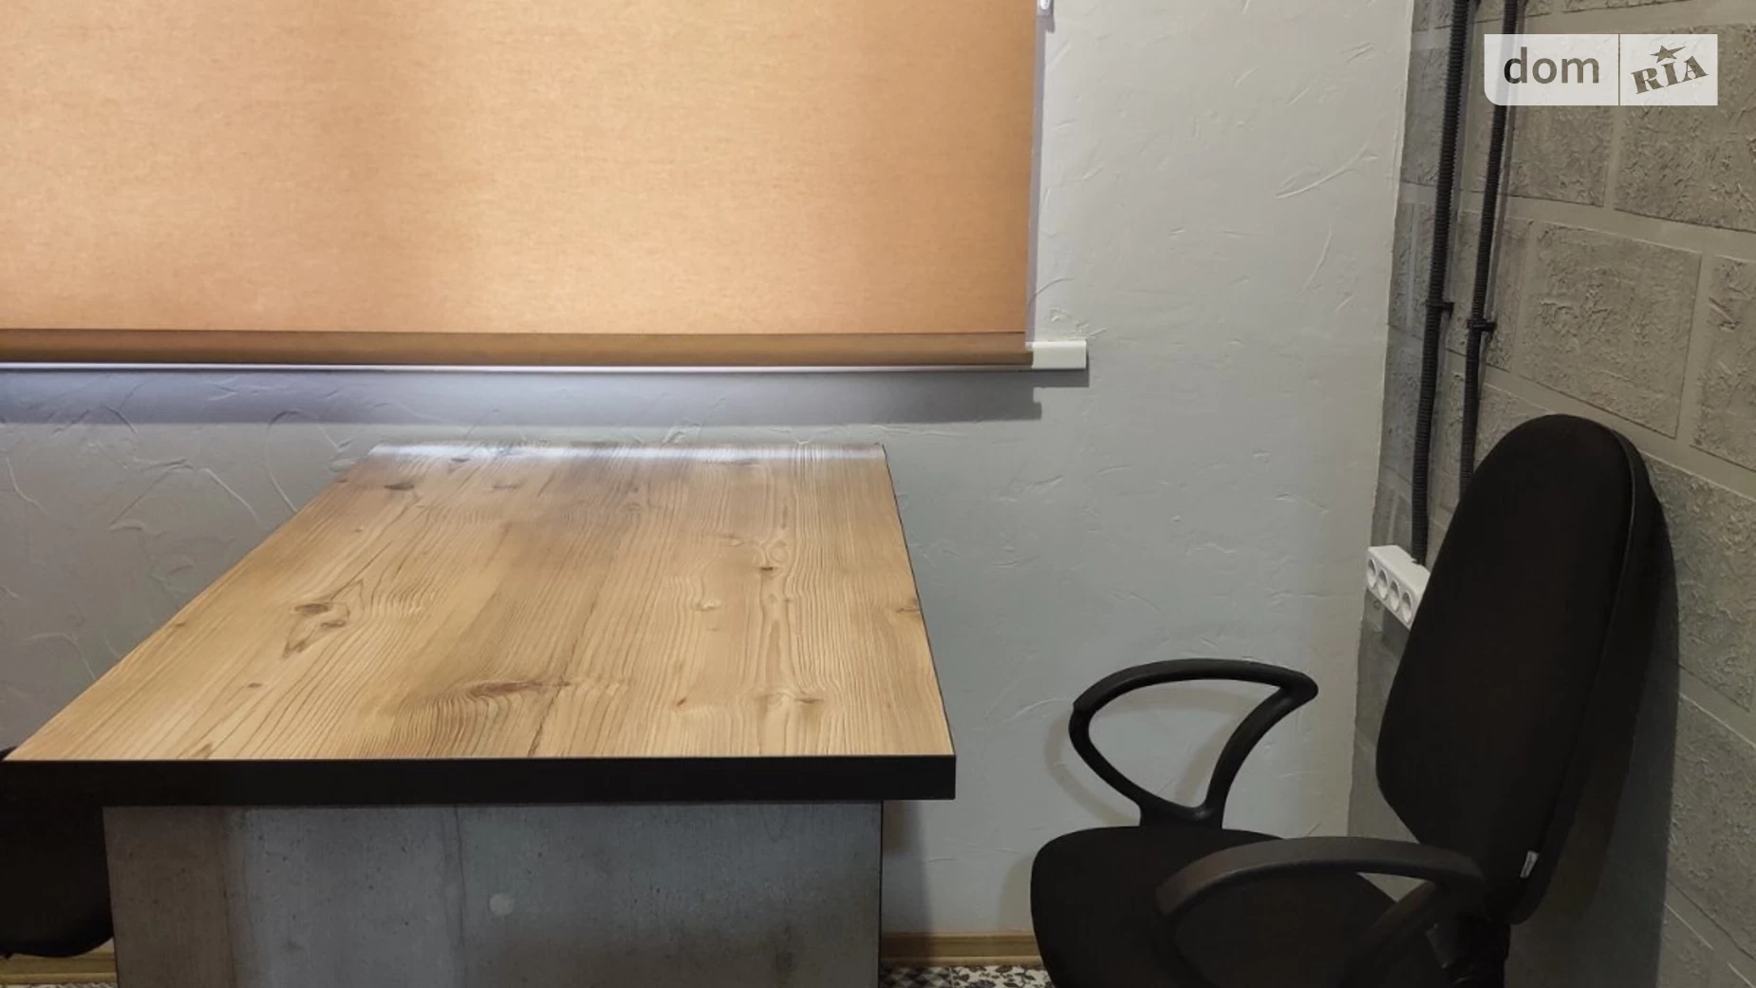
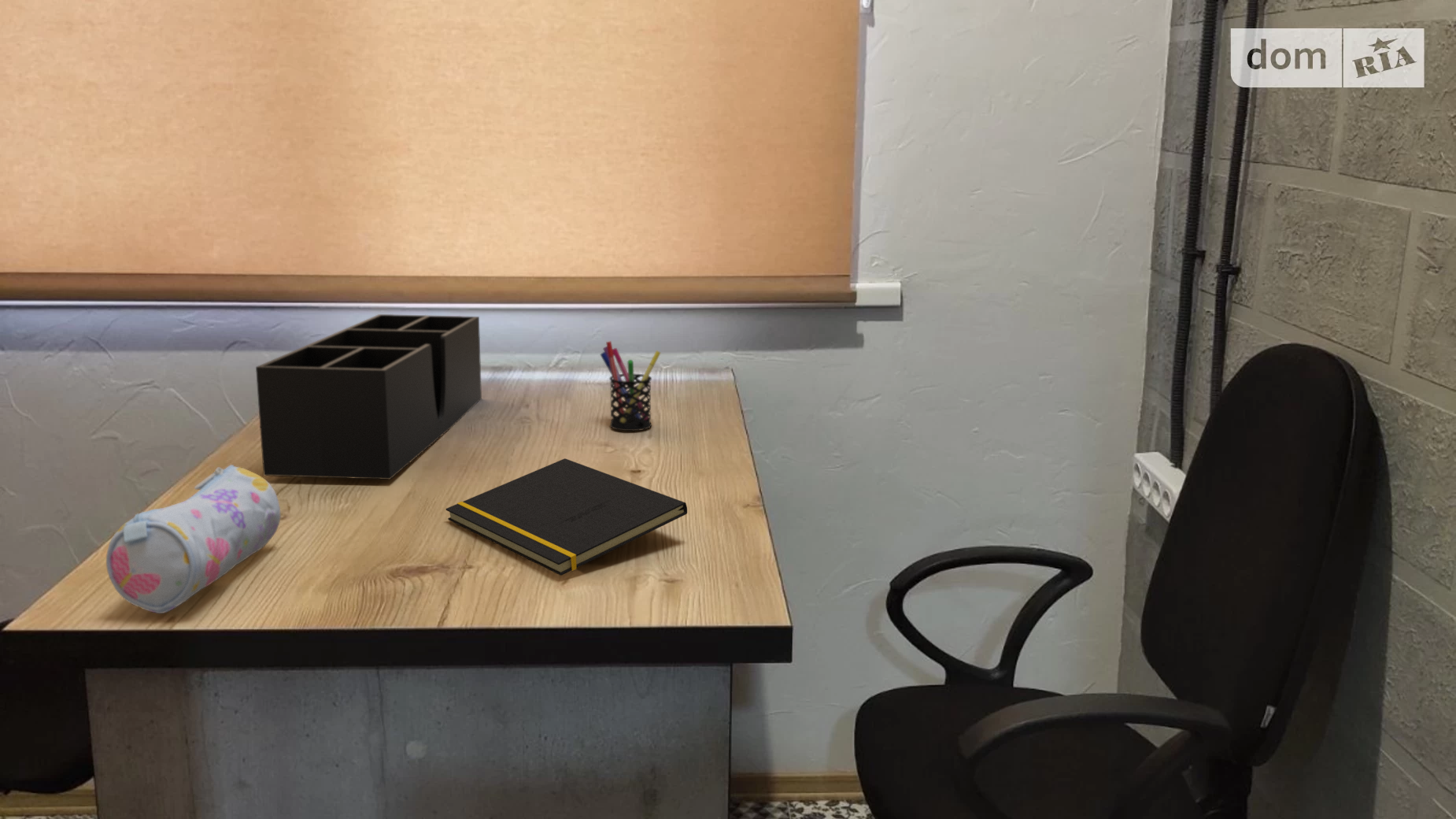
+ pencil case [105,464,282,614]
+ desk organizer [255,313,482,480]
+ notepad [445,458,688,576]
+ pen holder [600,340,661,432]
